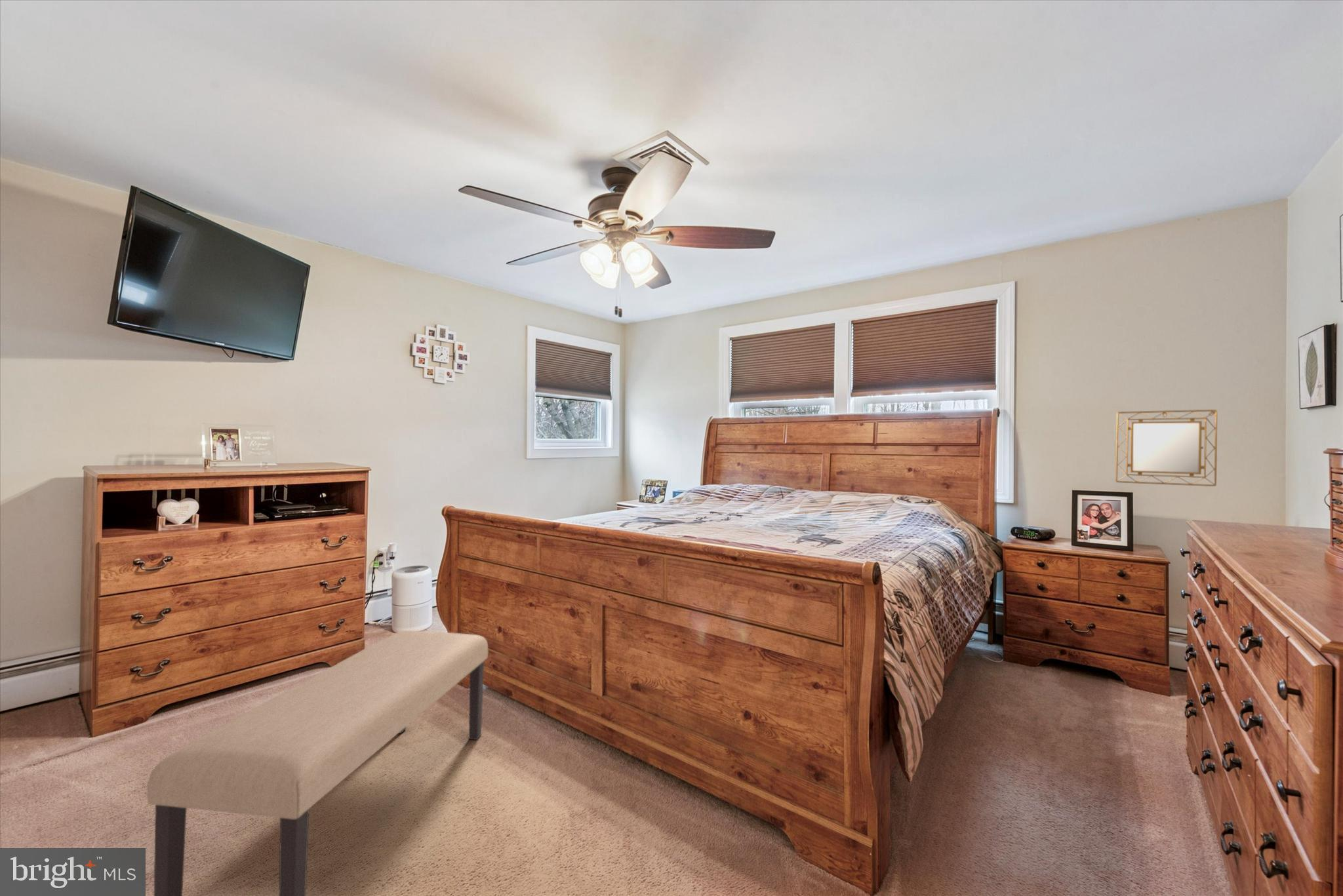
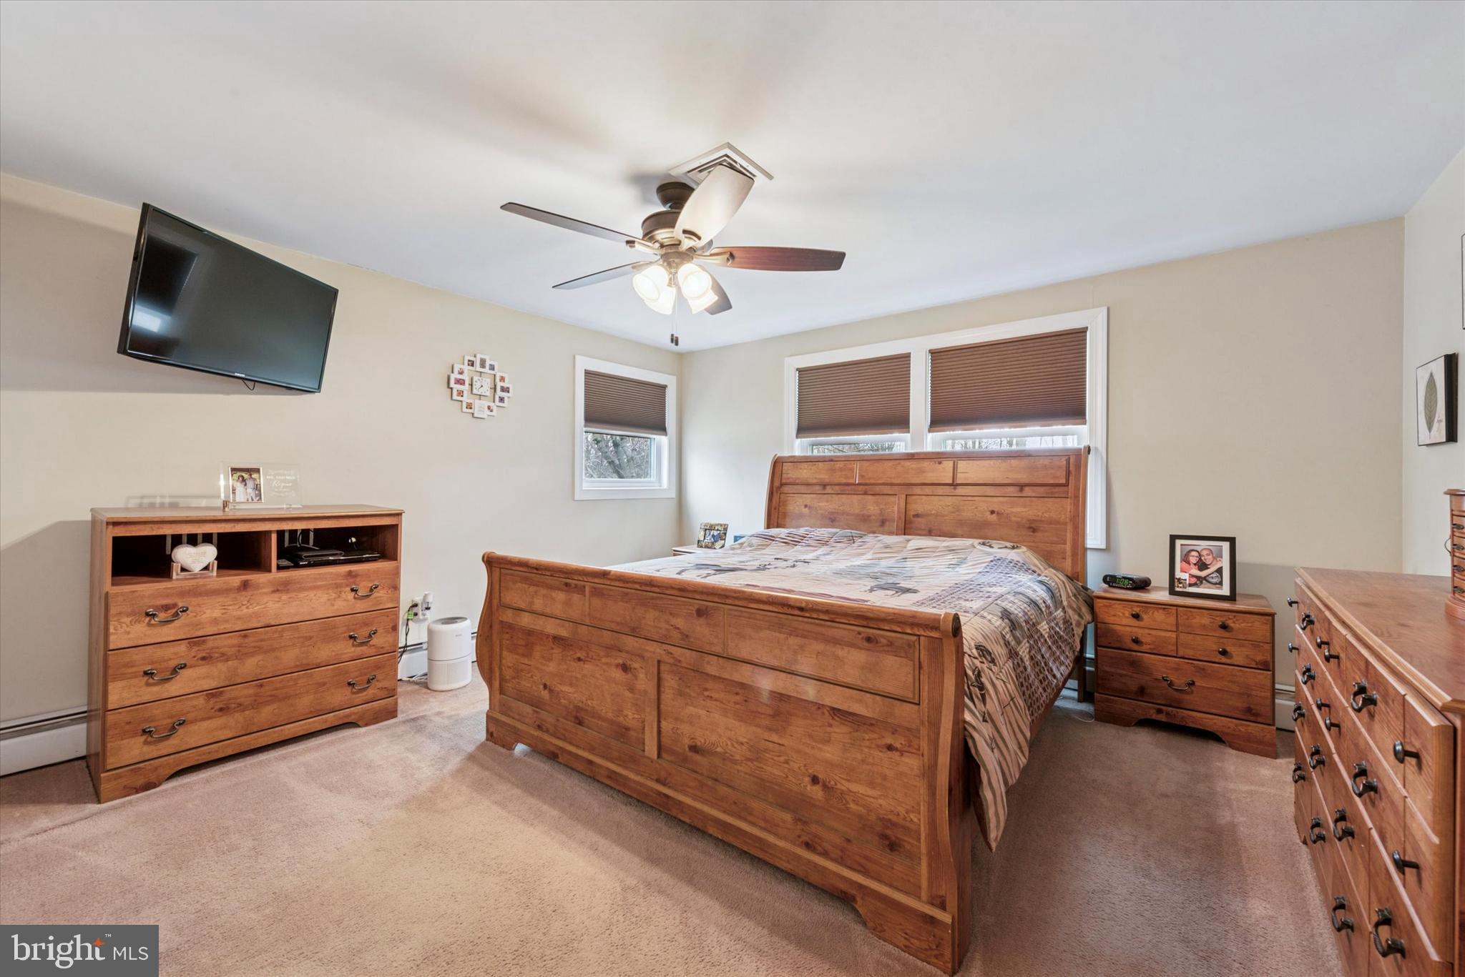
- home mirror [1115,409,1218,487]
- bench [147,630,489,896]
